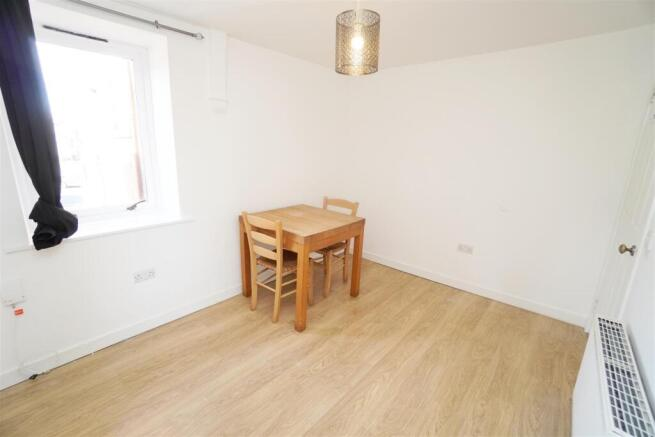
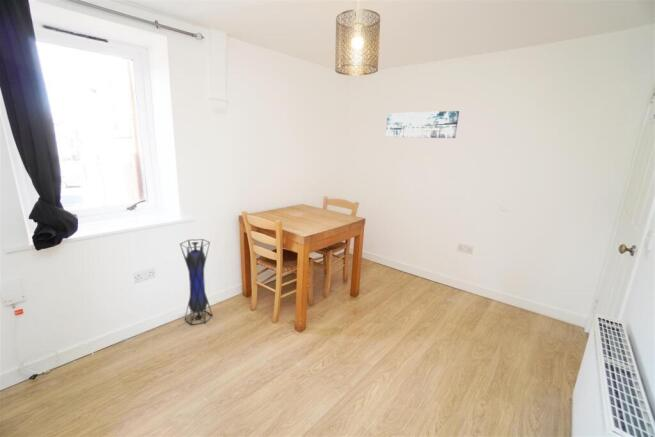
+ wall art [385,110,460,139]
+ lantern [179,238,214,326]
